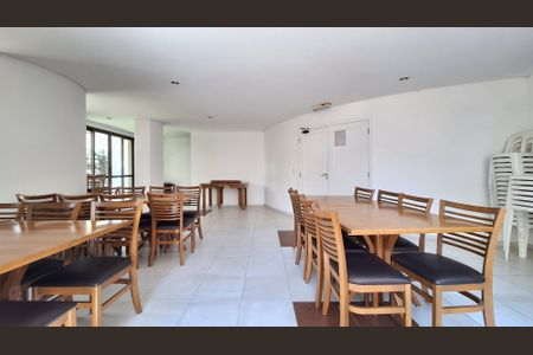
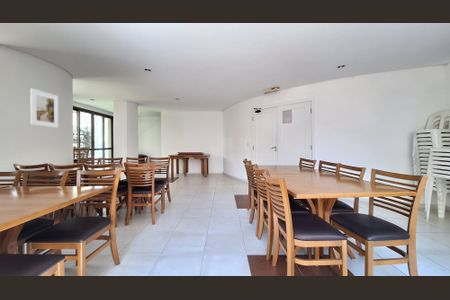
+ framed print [29,87,59,129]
